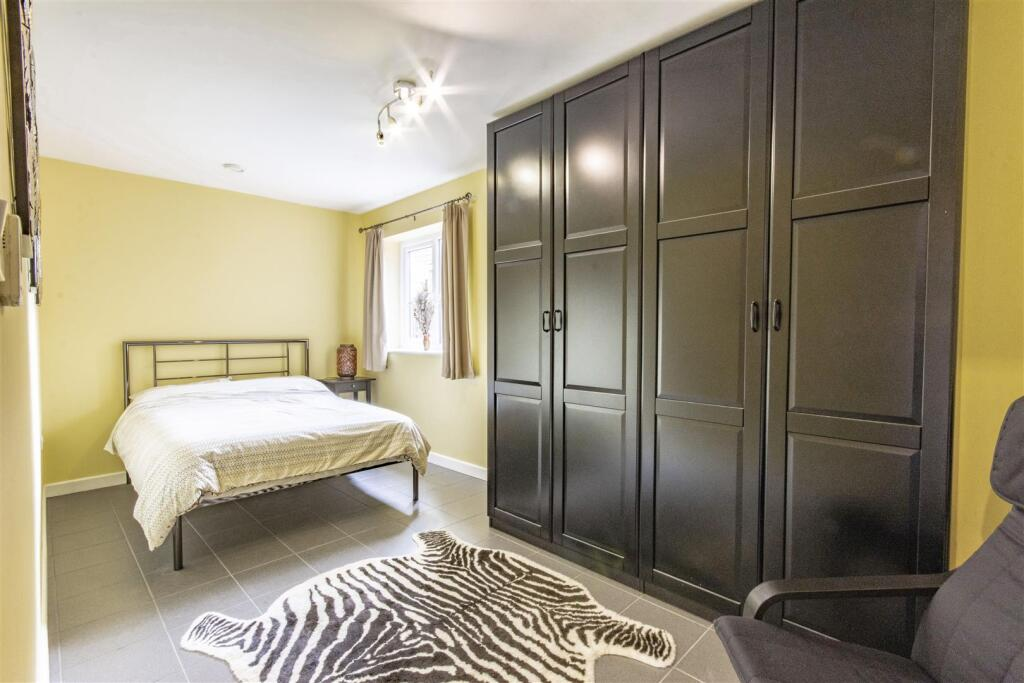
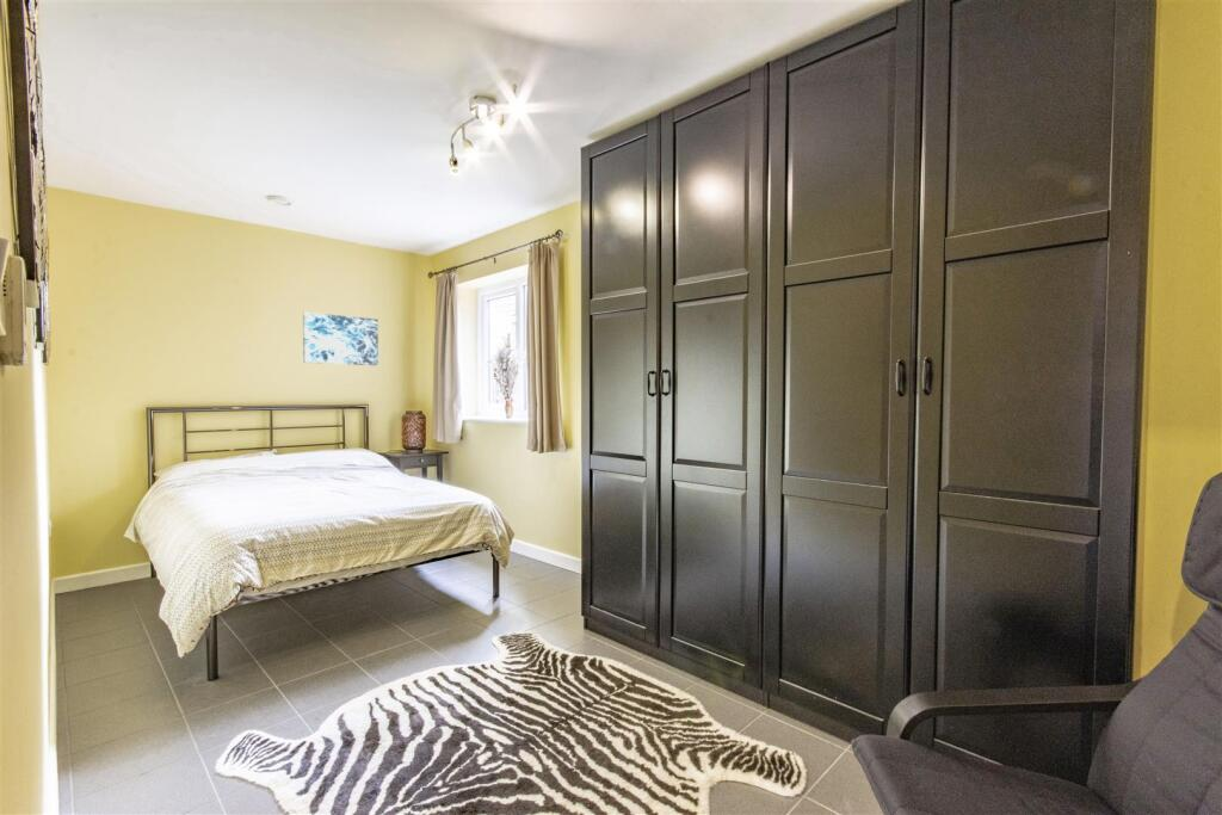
+ wall art [302,311,379,366]
